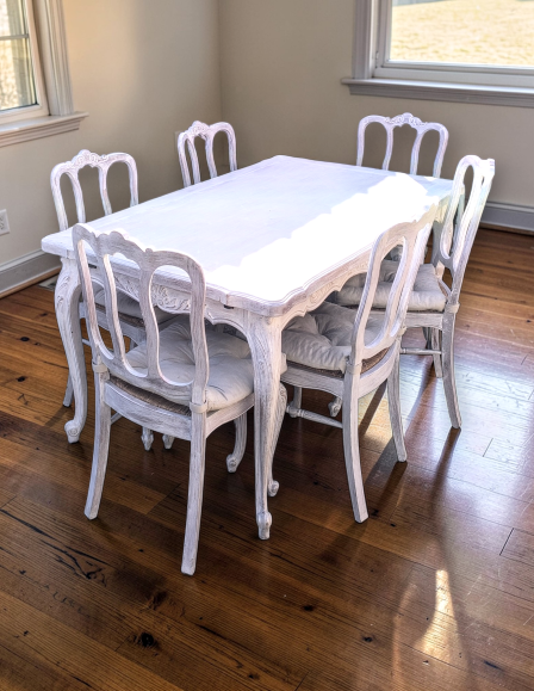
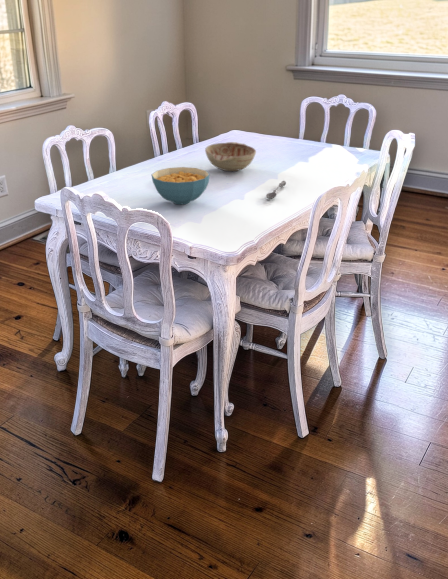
+ cereal bowl [151,166,211,205]
+ soupspoon [265,180,287,200]
+ decorative bowl [204,141,257,172]
